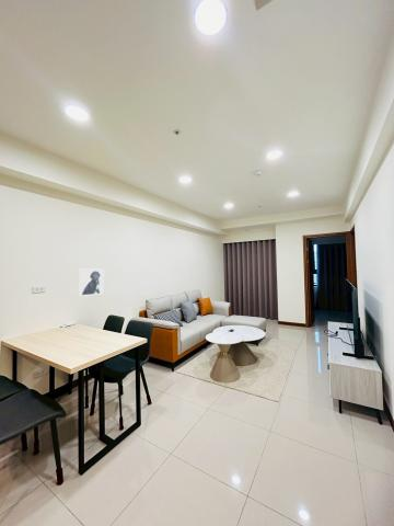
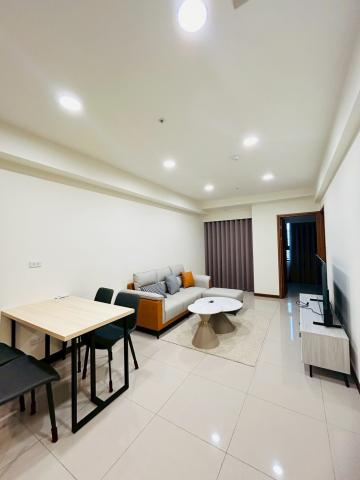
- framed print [78,268,105,297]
